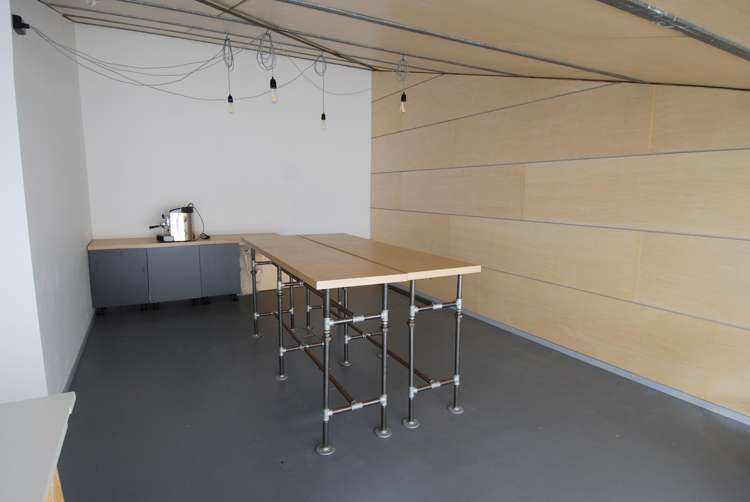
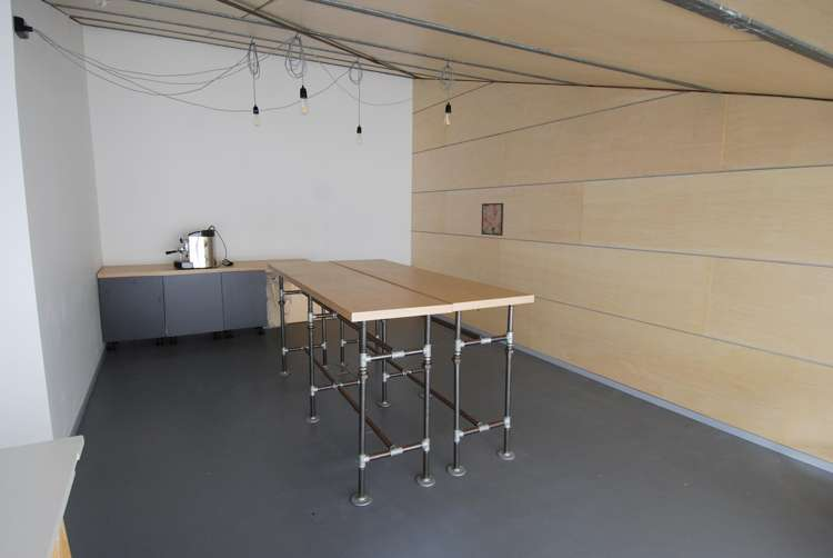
+ wall art [481,202,504,237]
